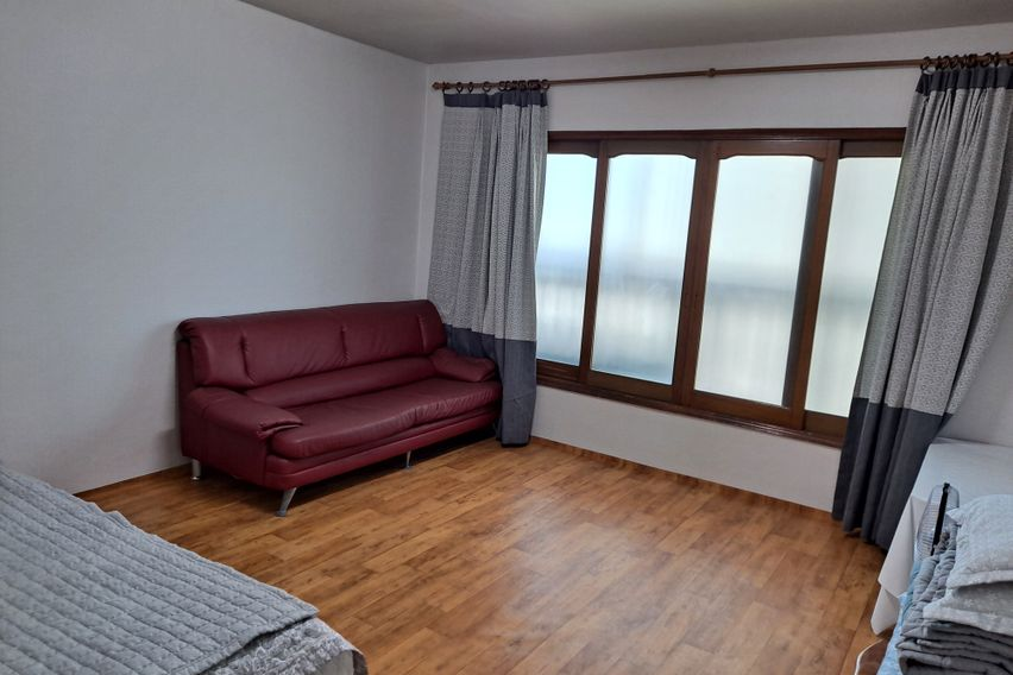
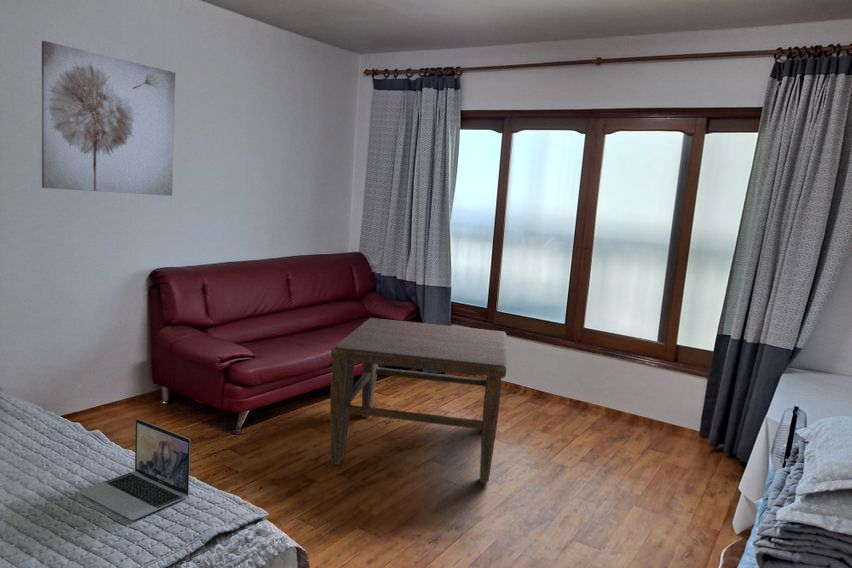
+ laptop [79,418,191,521]
+ coffee table [329,317,507,484]
+ wall art [41,40,176,197]
